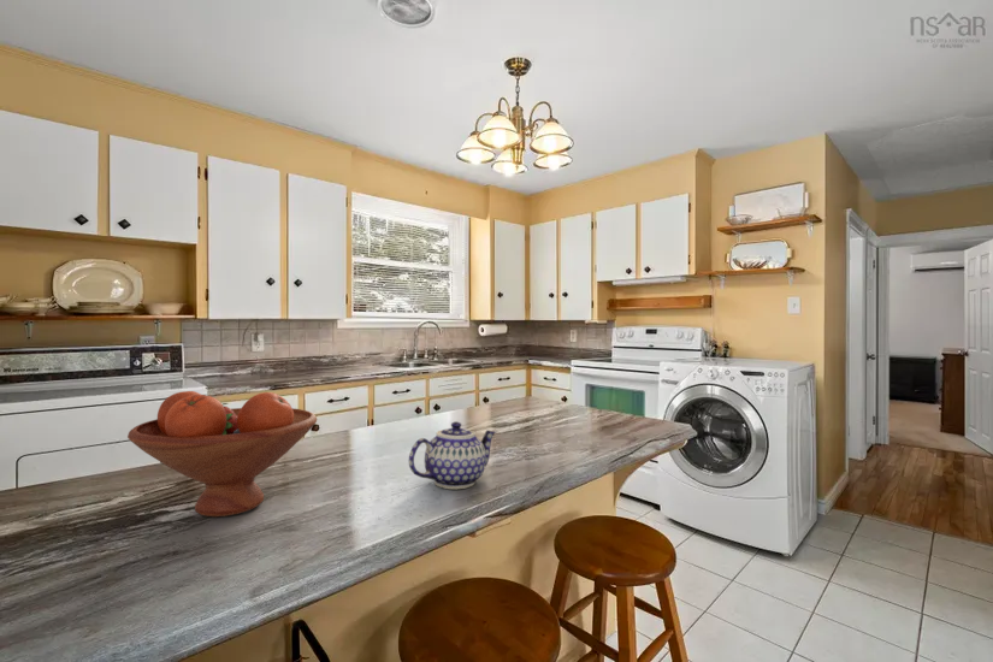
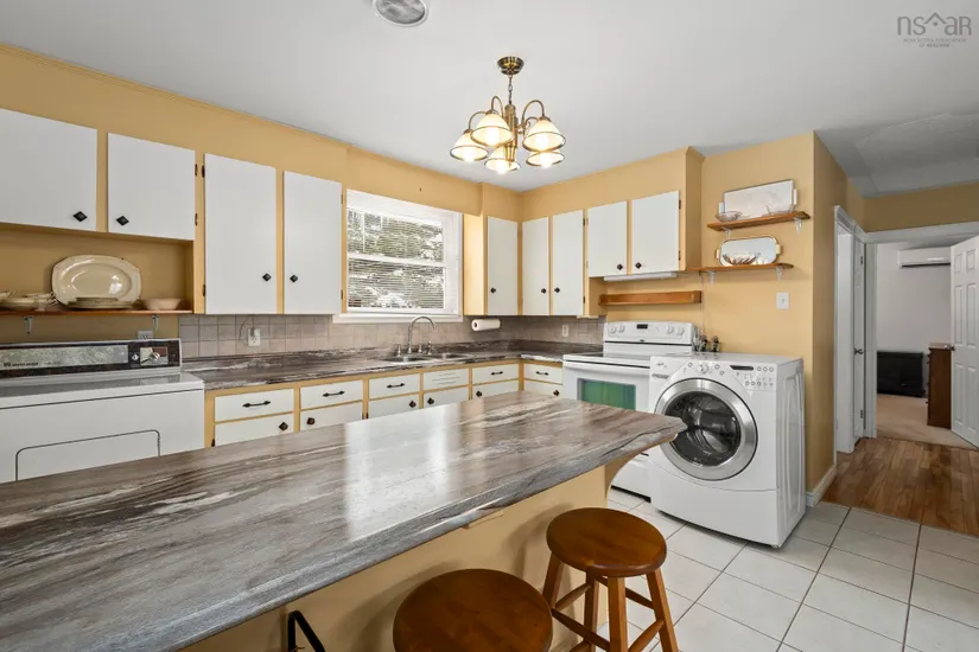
- fruit bowl [126,390,318,518]
- teapot [408,420,497,490]
